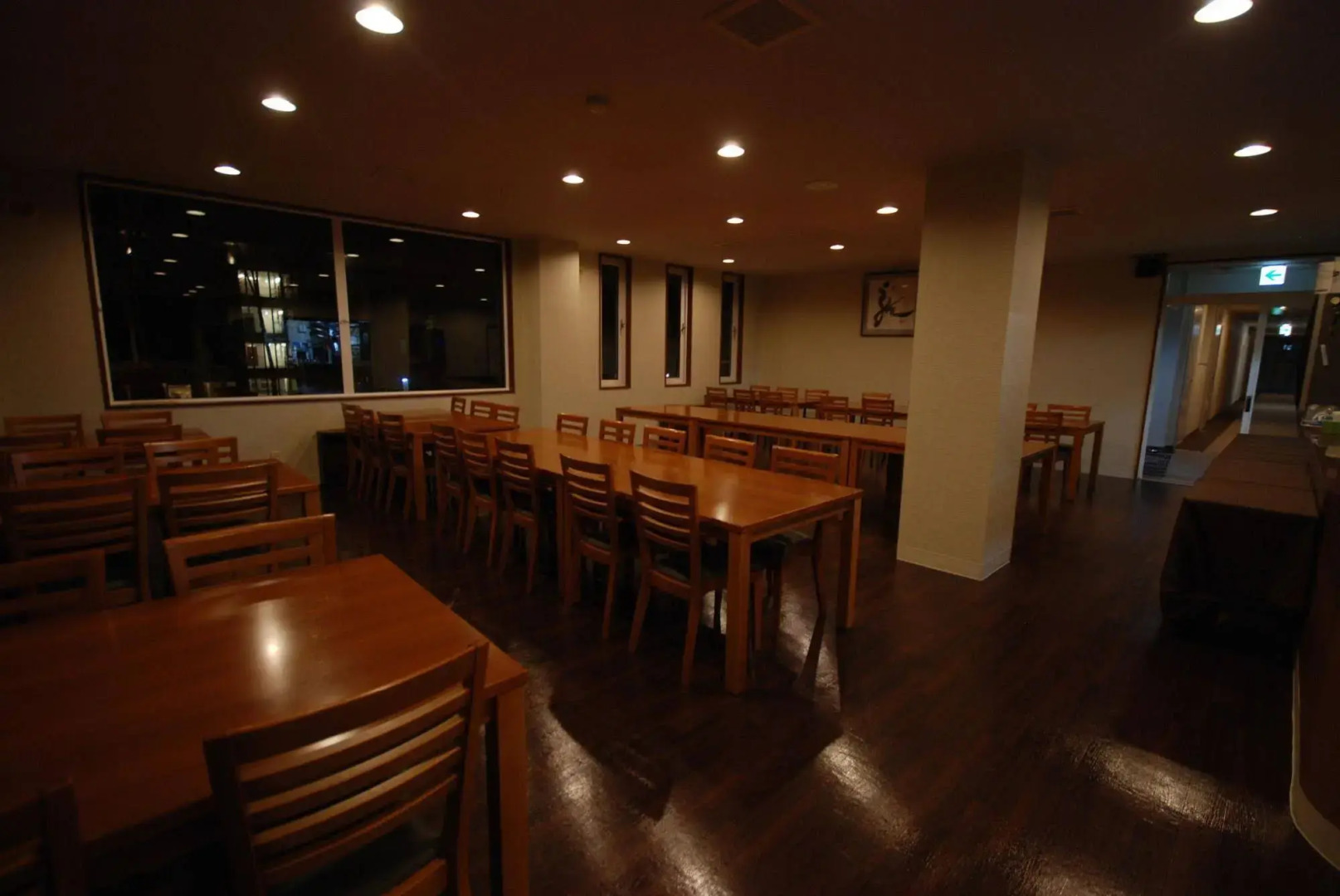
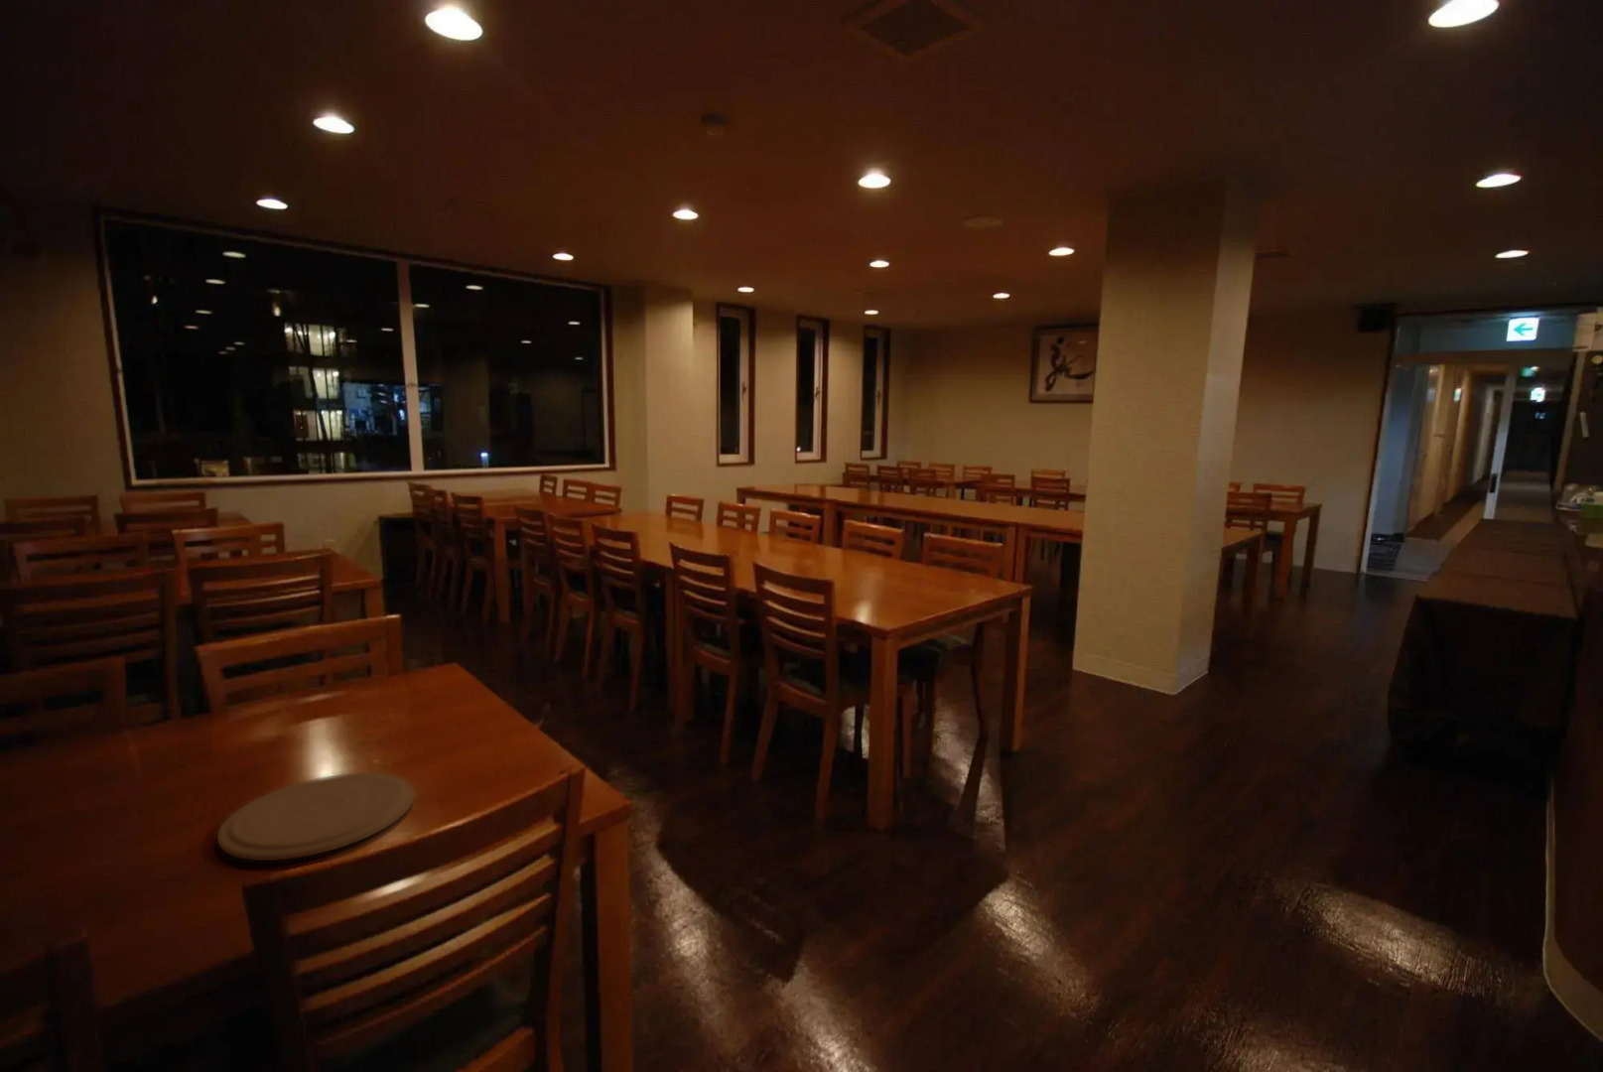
+ plate [217,772,415,861]
